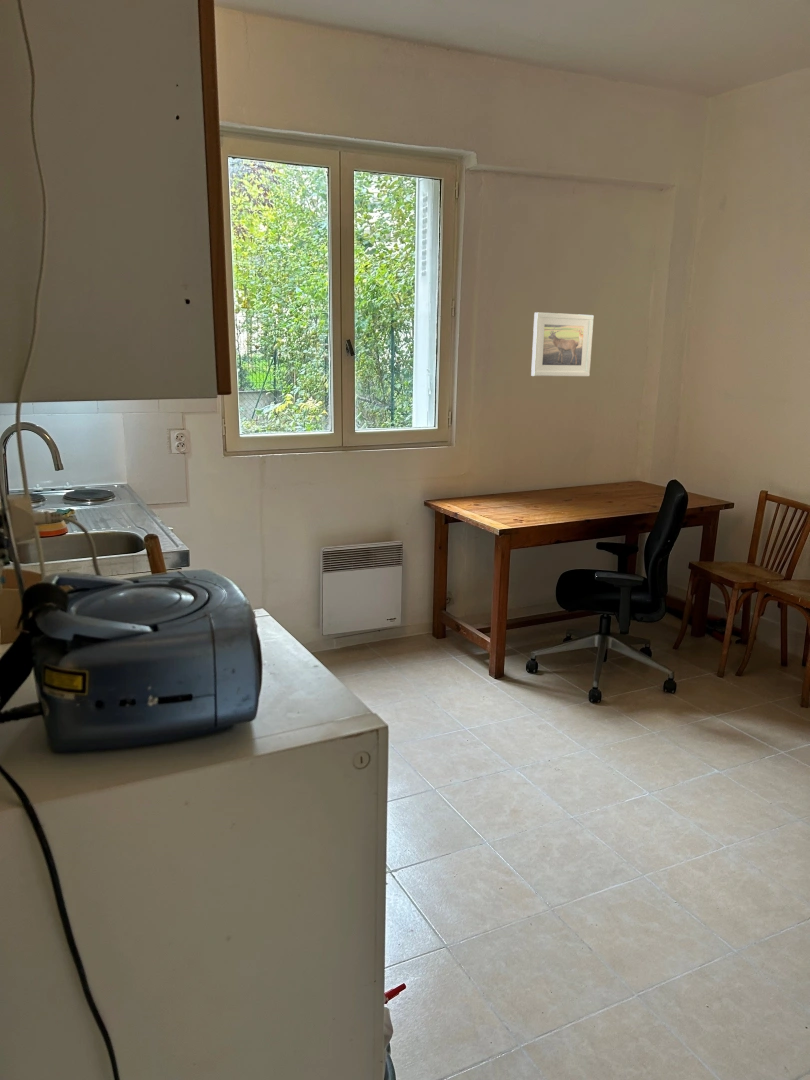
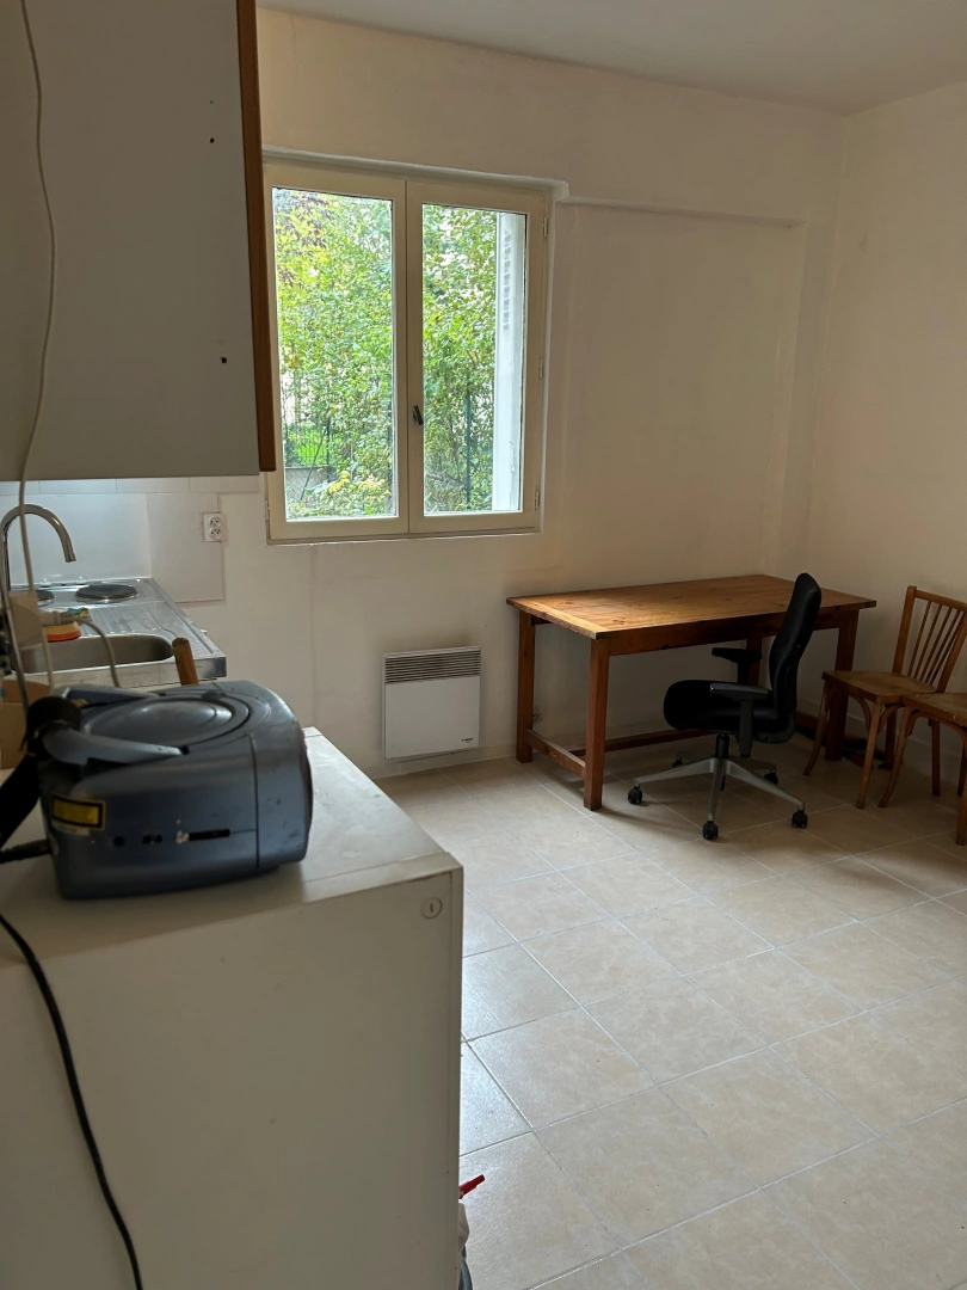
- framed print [530,311,594,377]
